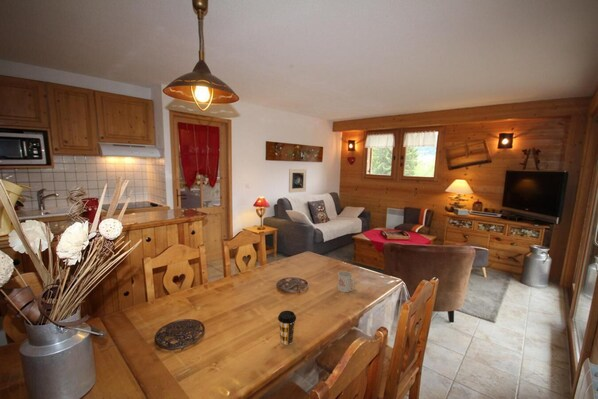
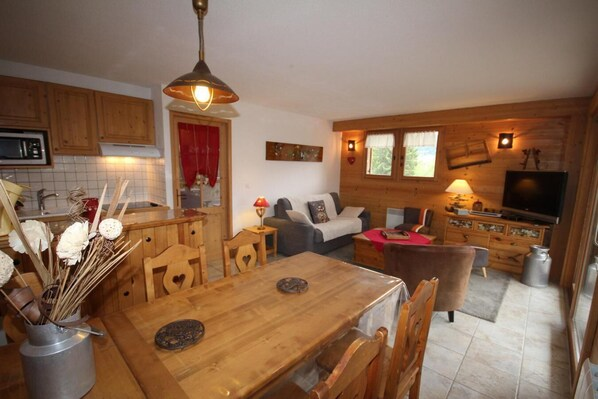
- coffee cup [277,310,297,346]
- mug [337,270,356,293]
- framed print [288,168,307,194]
